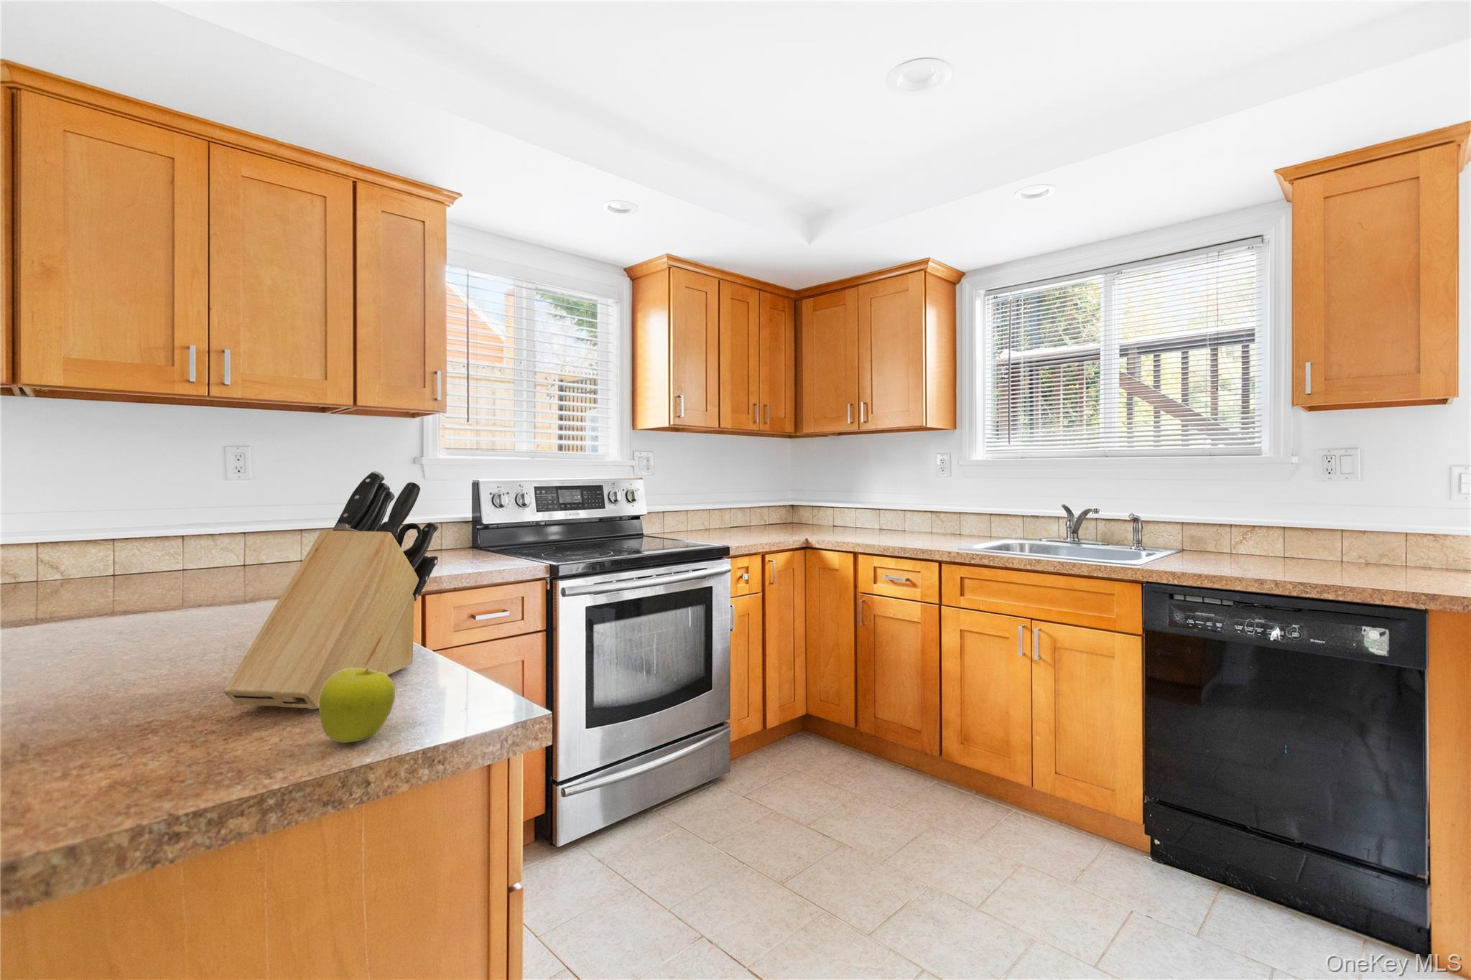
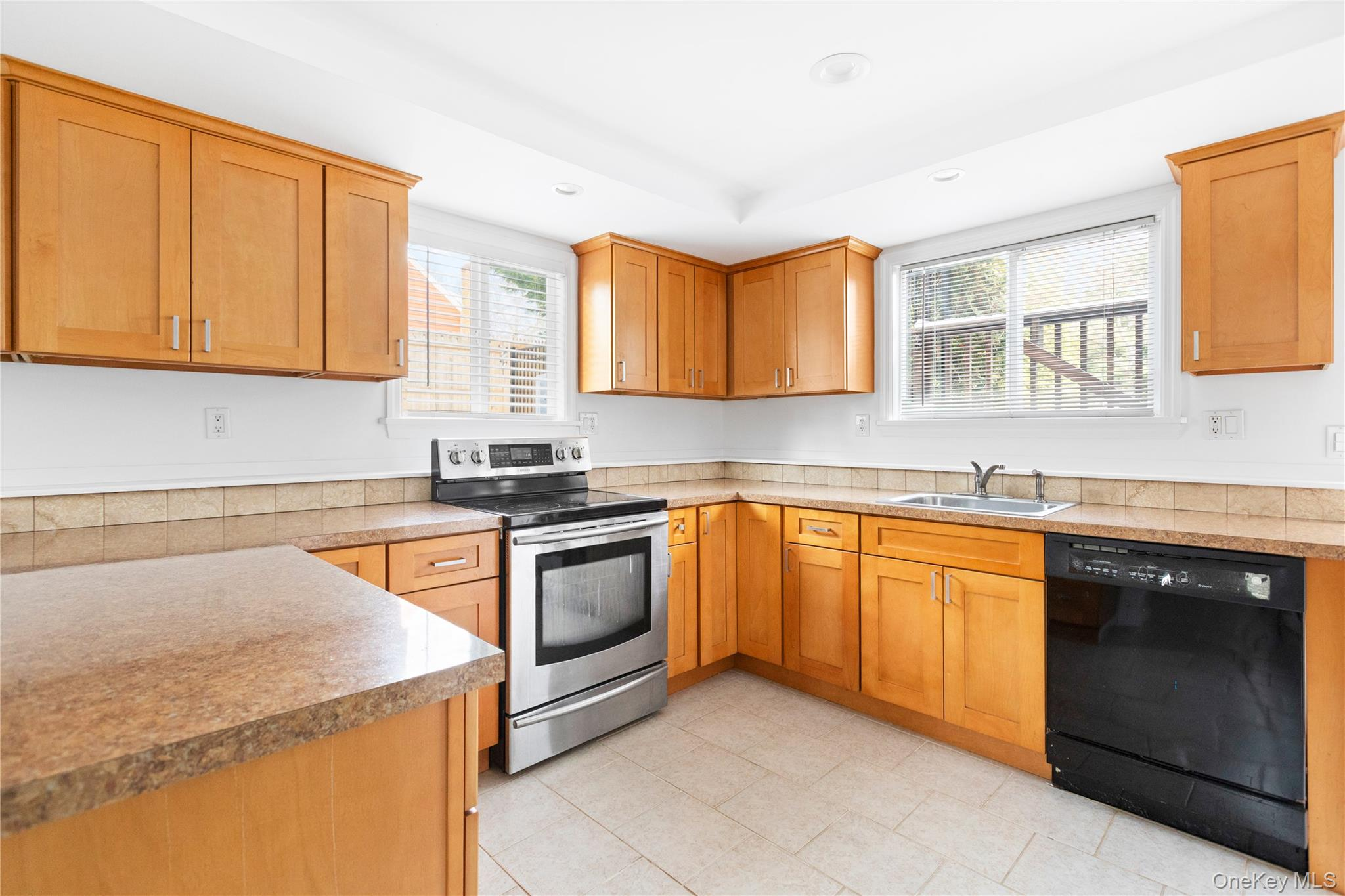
- fruit [318,667,396,744]
- knife block [223,470,439,710]
